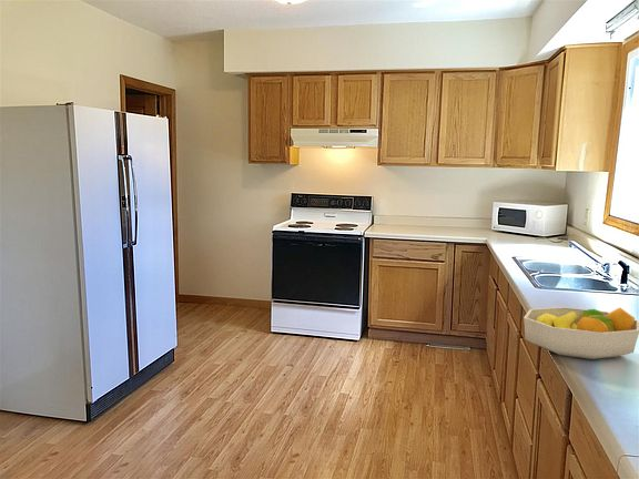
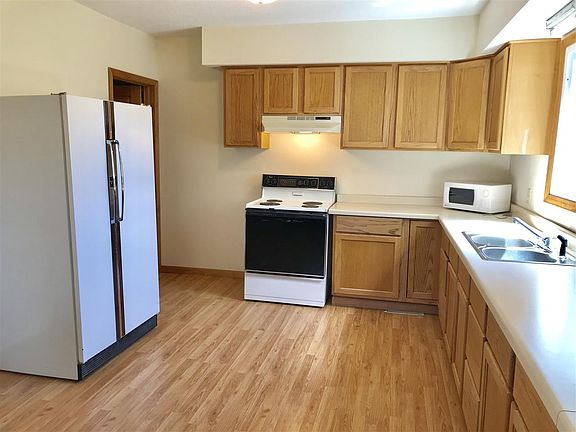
- fruit bowl [523,306,639,360]
